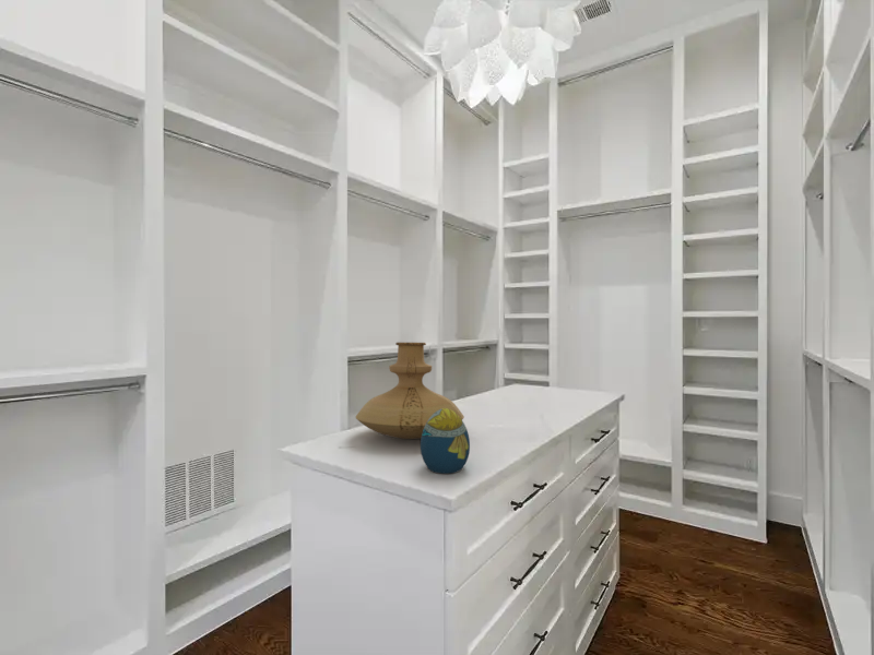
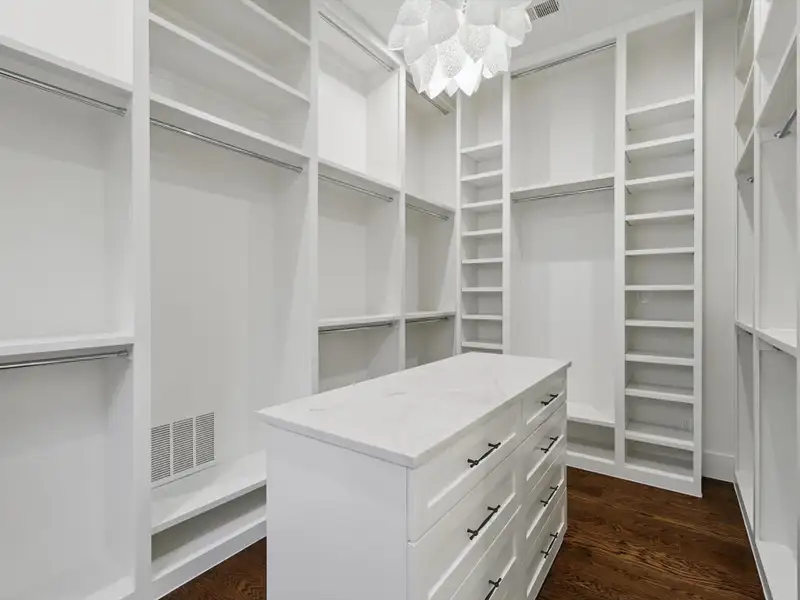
- vase [355,342,465,440]
- decorative egg [420,408,471,475]
